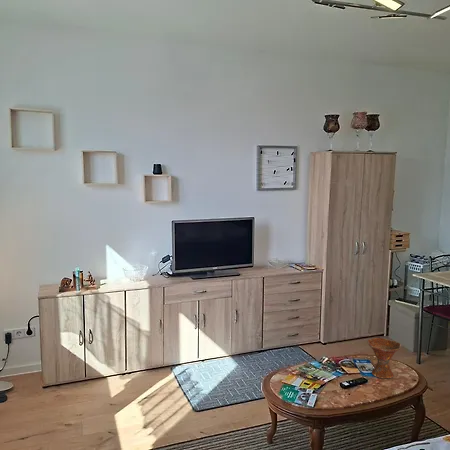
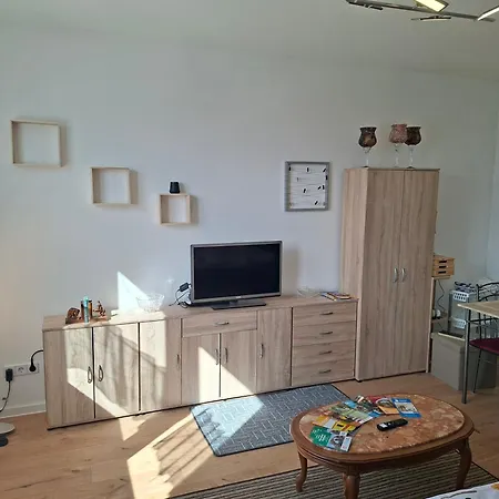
- bowl [367,337,402,379]
